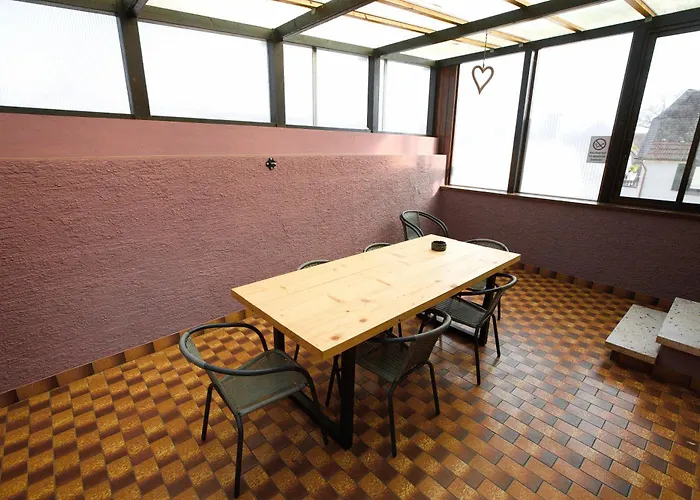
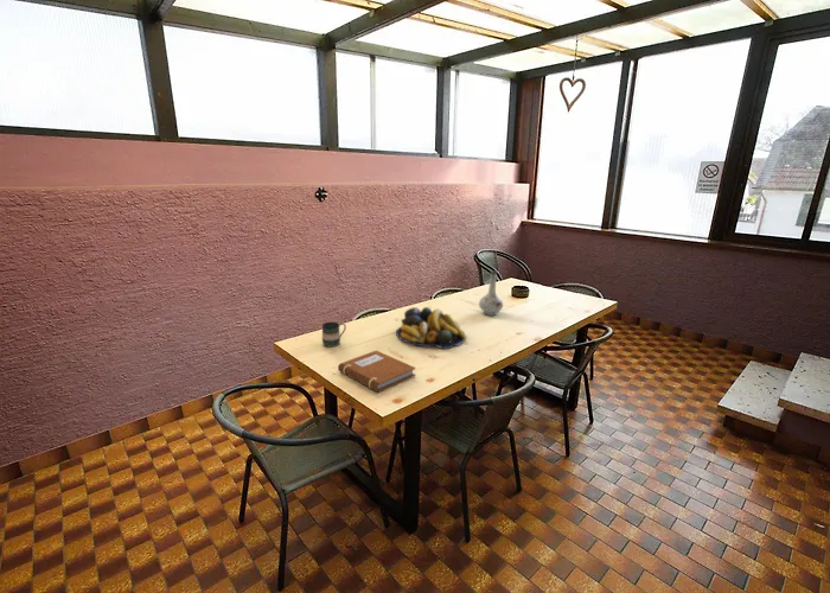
+ notebook [337,349,416,393]
+ mug [321,321,347,347]
+ fruit bowl [395,306,467,350]
+ vase [478,269,504,317]
